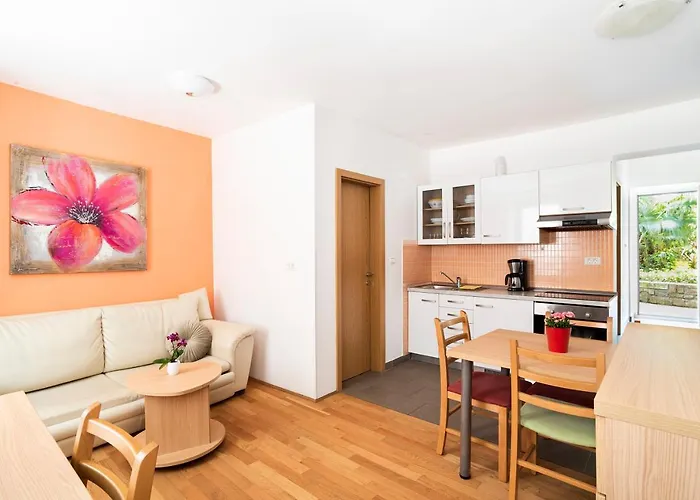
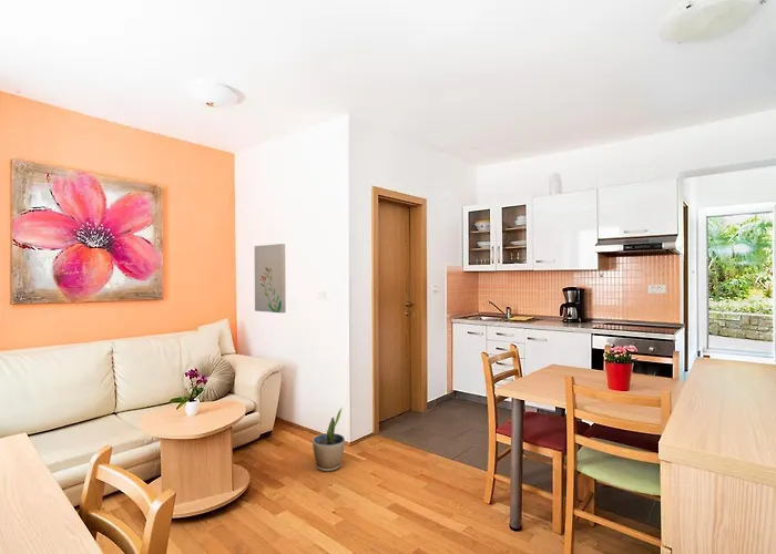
+ potted plant [312,407,346,472]
+ wall art [254,243,287,314]
